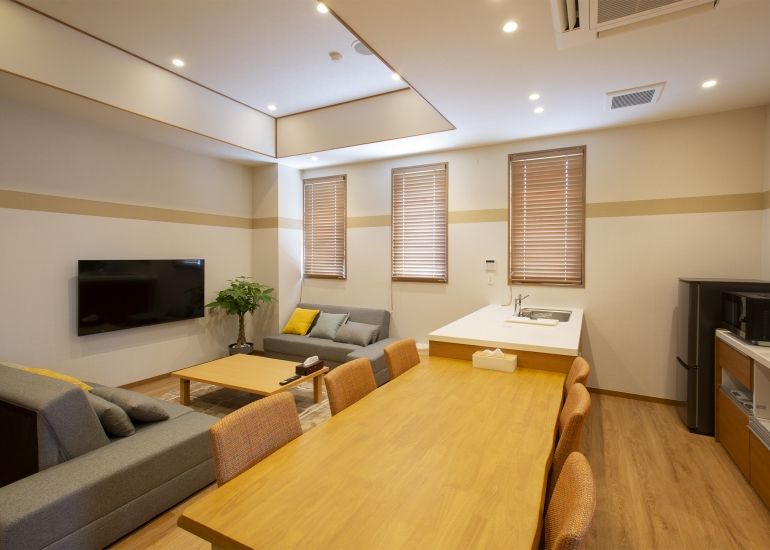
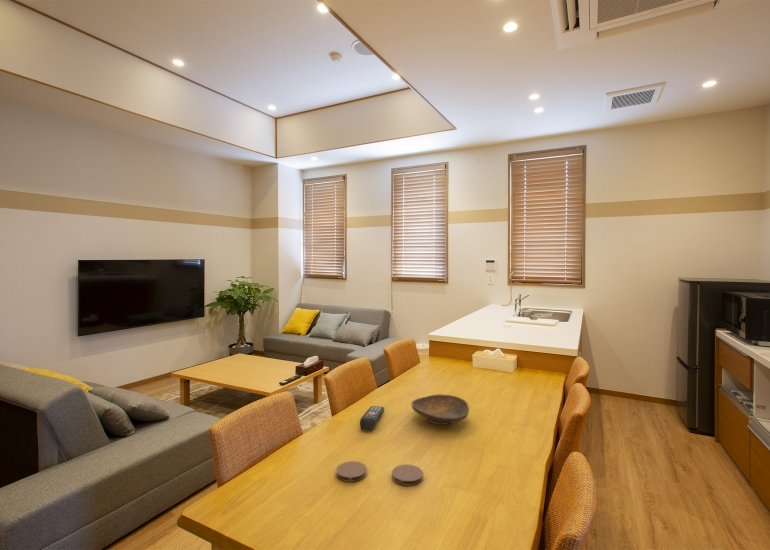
+ coaster [335,460,368,483]
+ remote control [359,405,385,431]
+ coaster [391,463,424,486]
+ decorative bowl [410,393,470,426]
